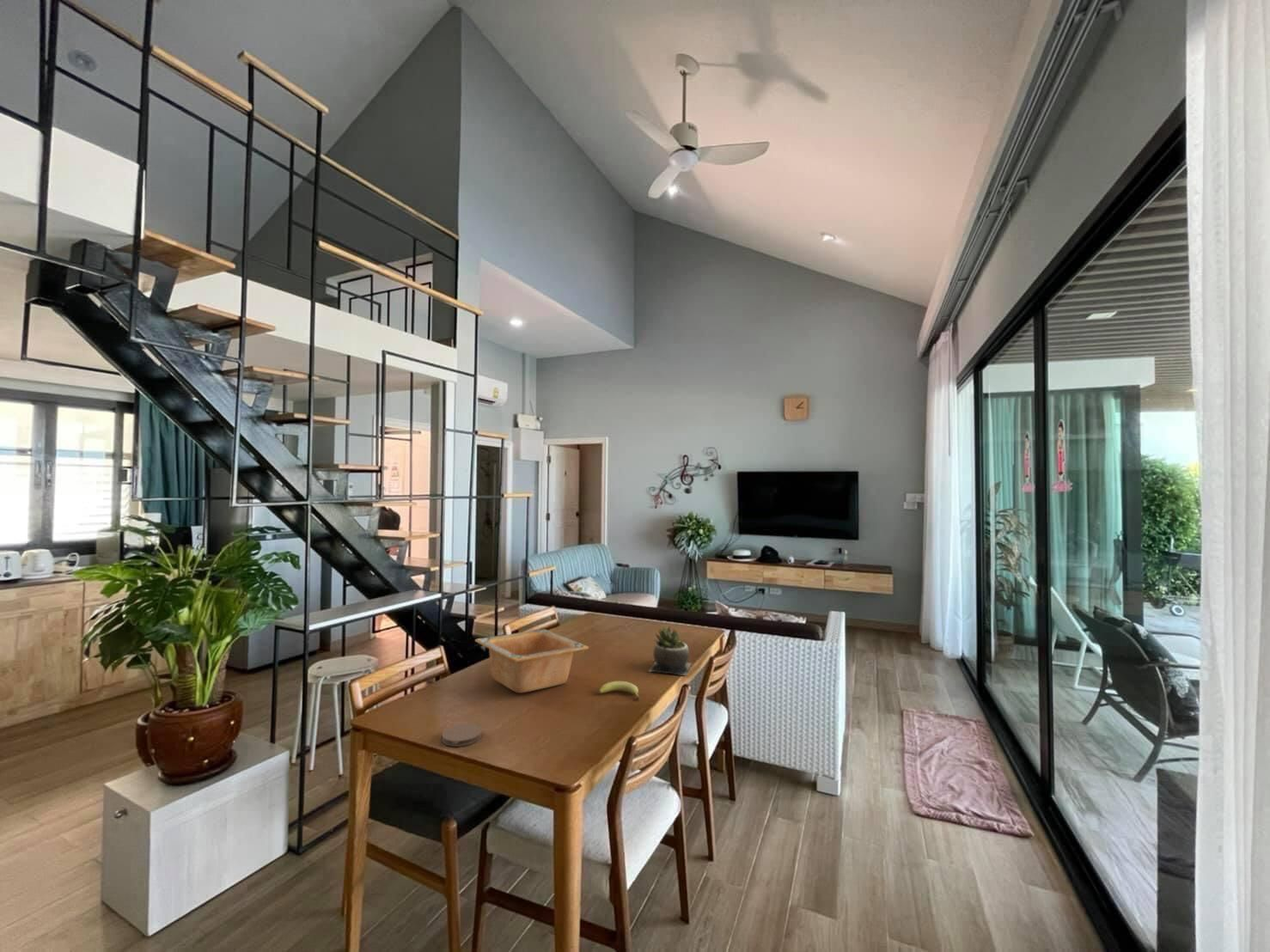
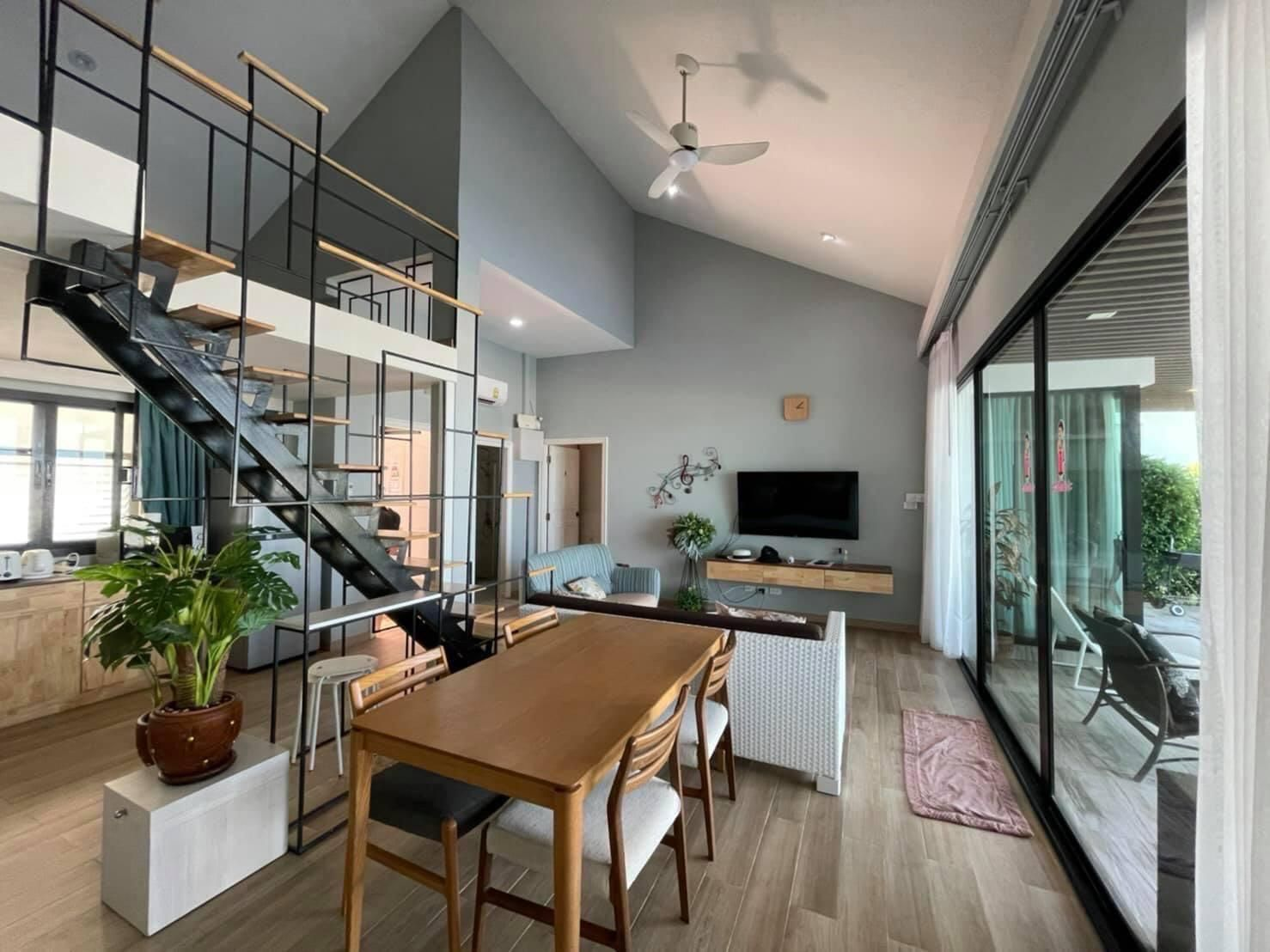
- coaster [441,723,482,748]
- fruit [598,680,641,700]
- succulent plant [648,625,693,676]
- serving bowl [474,629,589,694]
